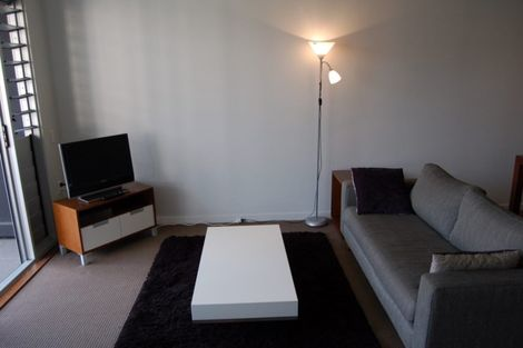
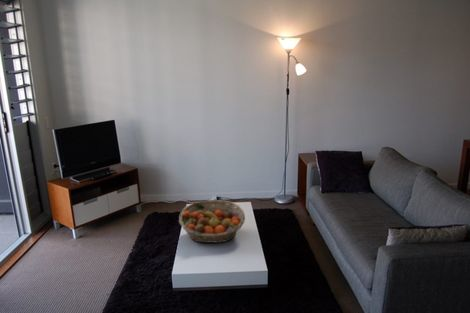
+ fruit basket [178,199,246,244]
